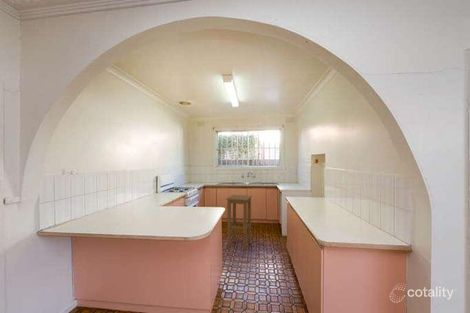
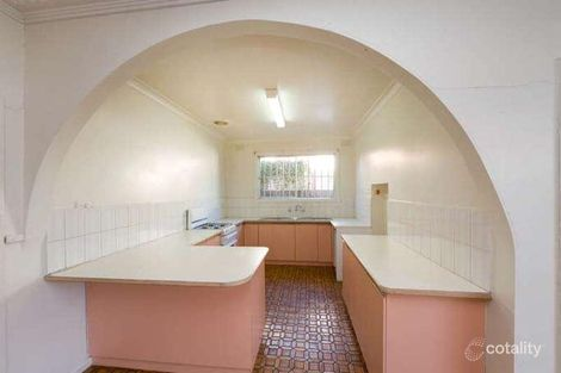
- stool [225,194,253,251]
